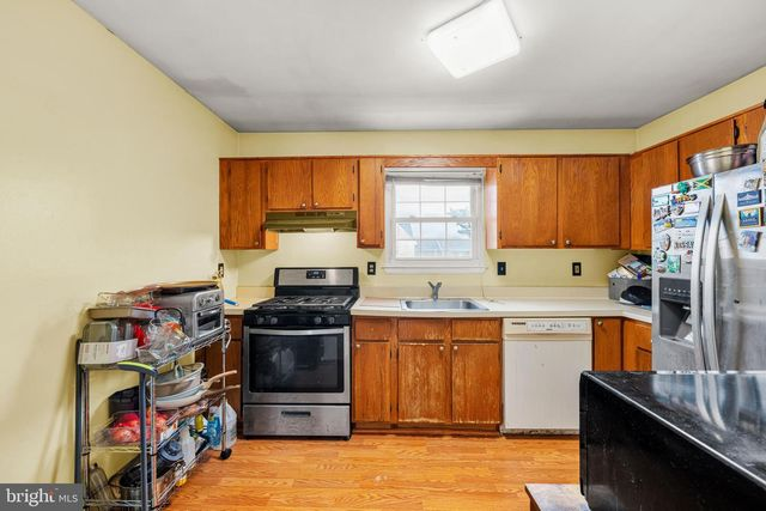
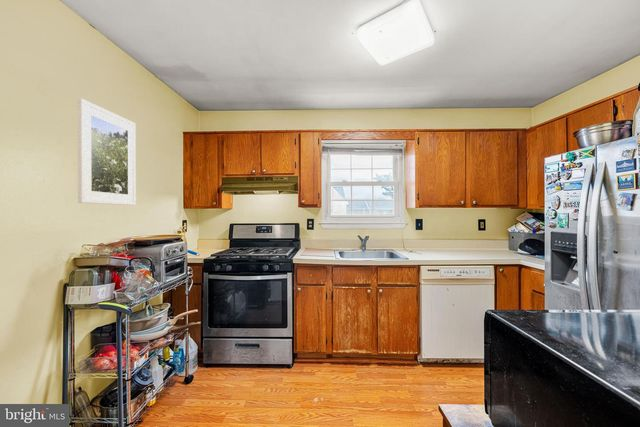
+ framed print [77,97,137,206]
